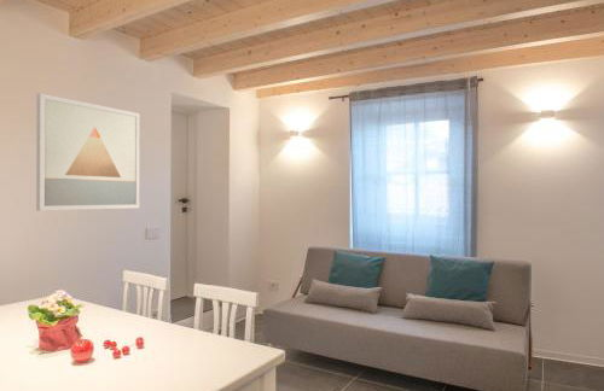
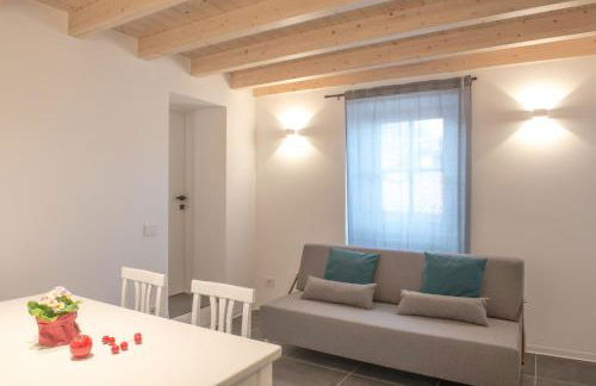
- wall art [35,92,141,212]
